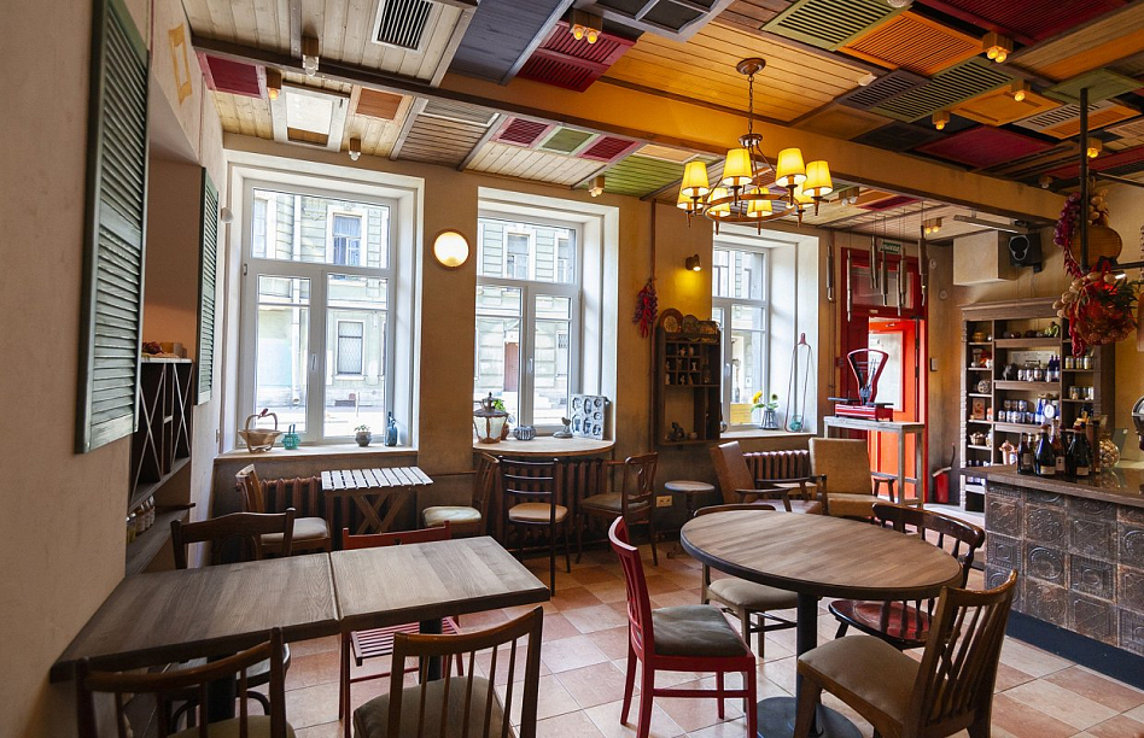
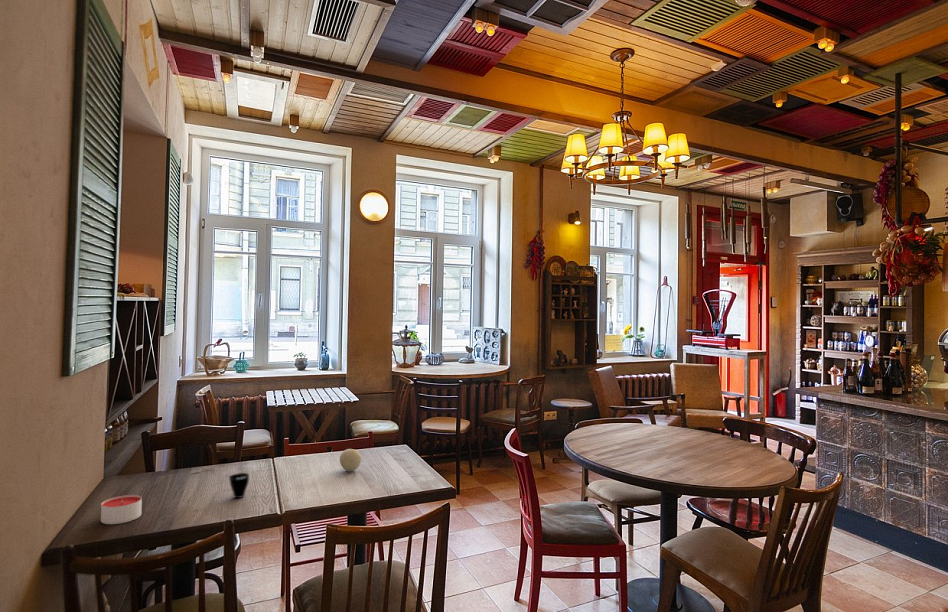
+ candle [100,494,143,525]
+ fruit [339,448,362,472]
+ cup [228,472,250,499]
